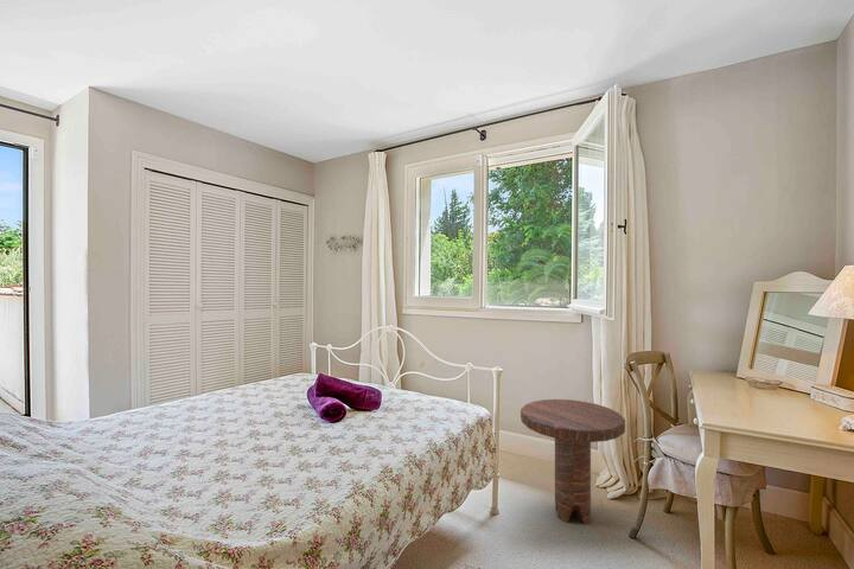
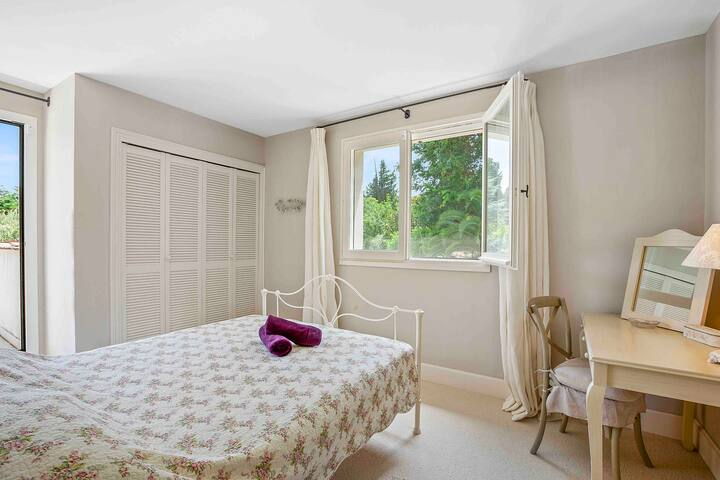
- side table [520,398,626,525]
